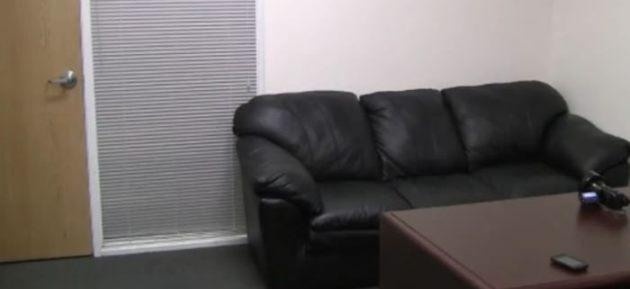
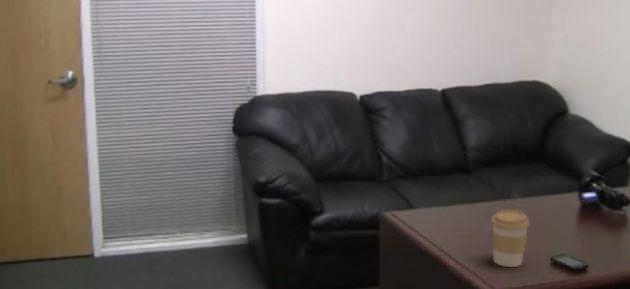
+ coffee cup [490,209,531,268]
